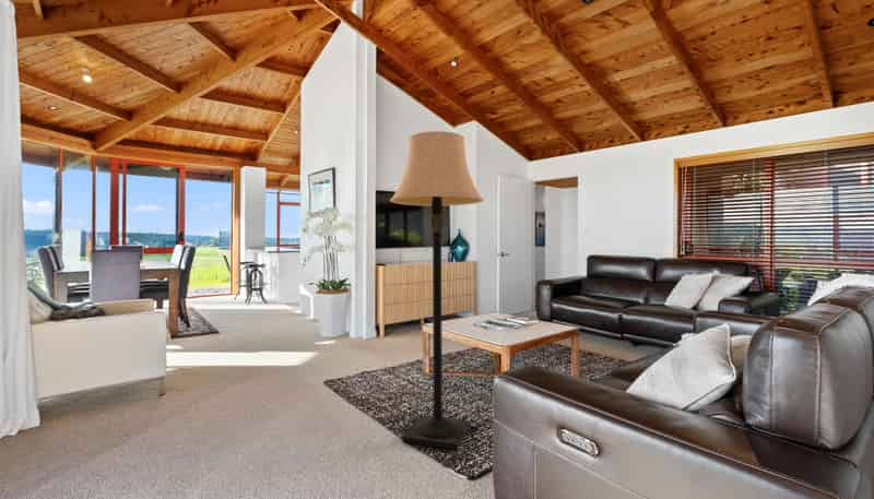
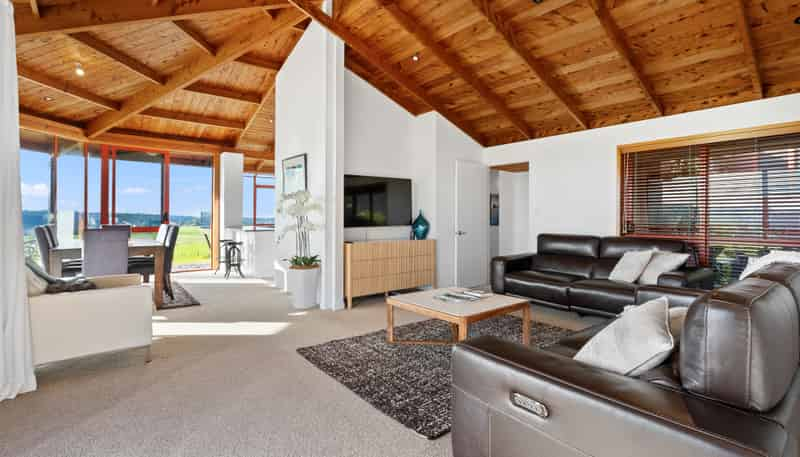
- lamp [389,130,485,450]
